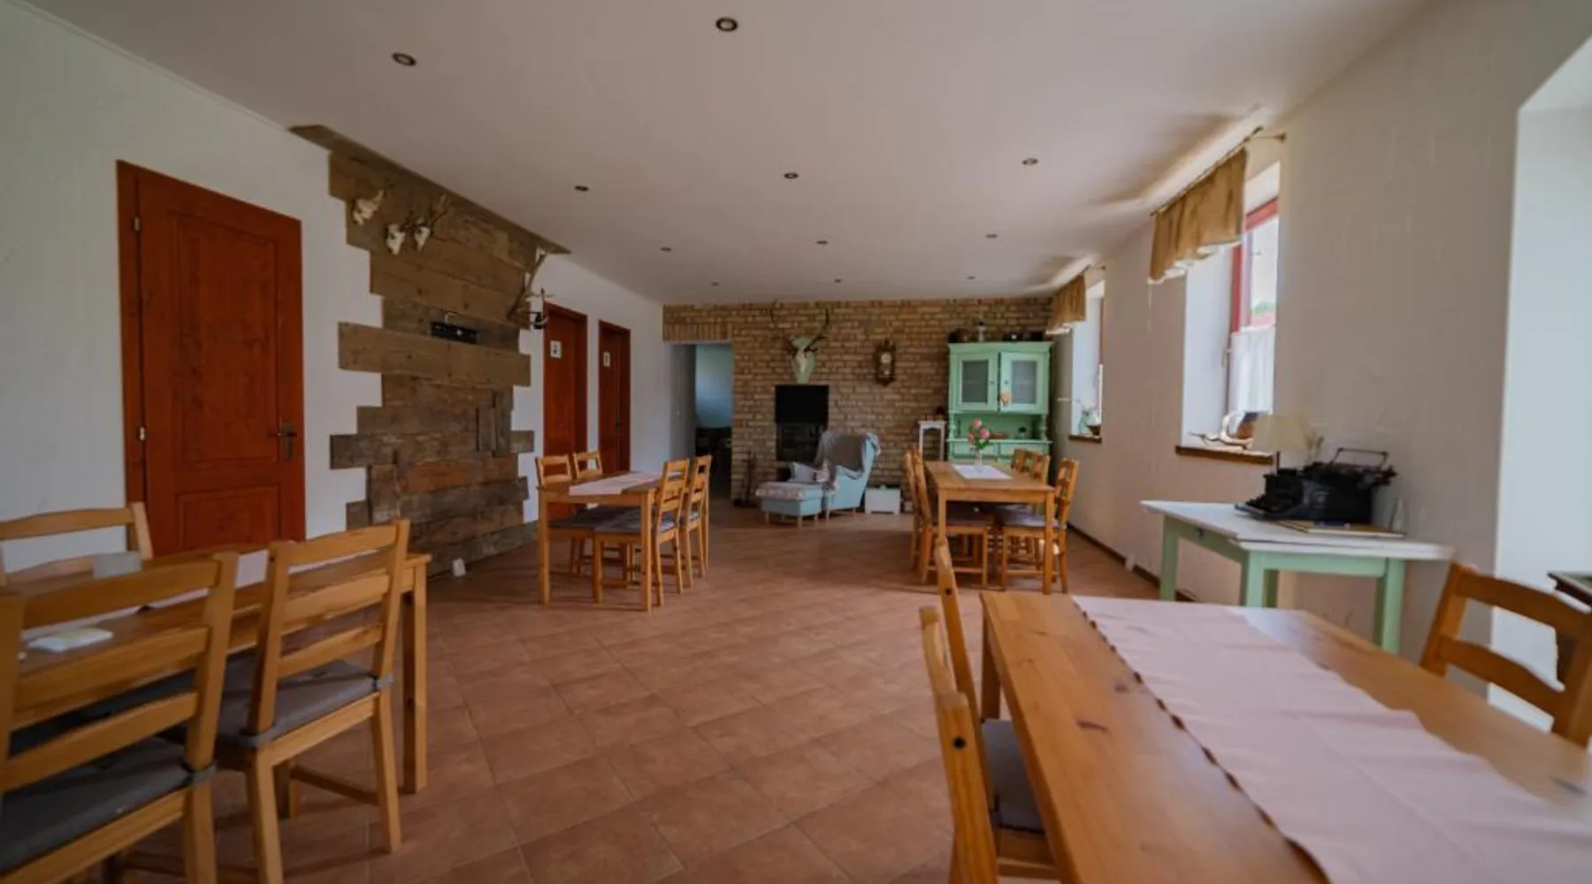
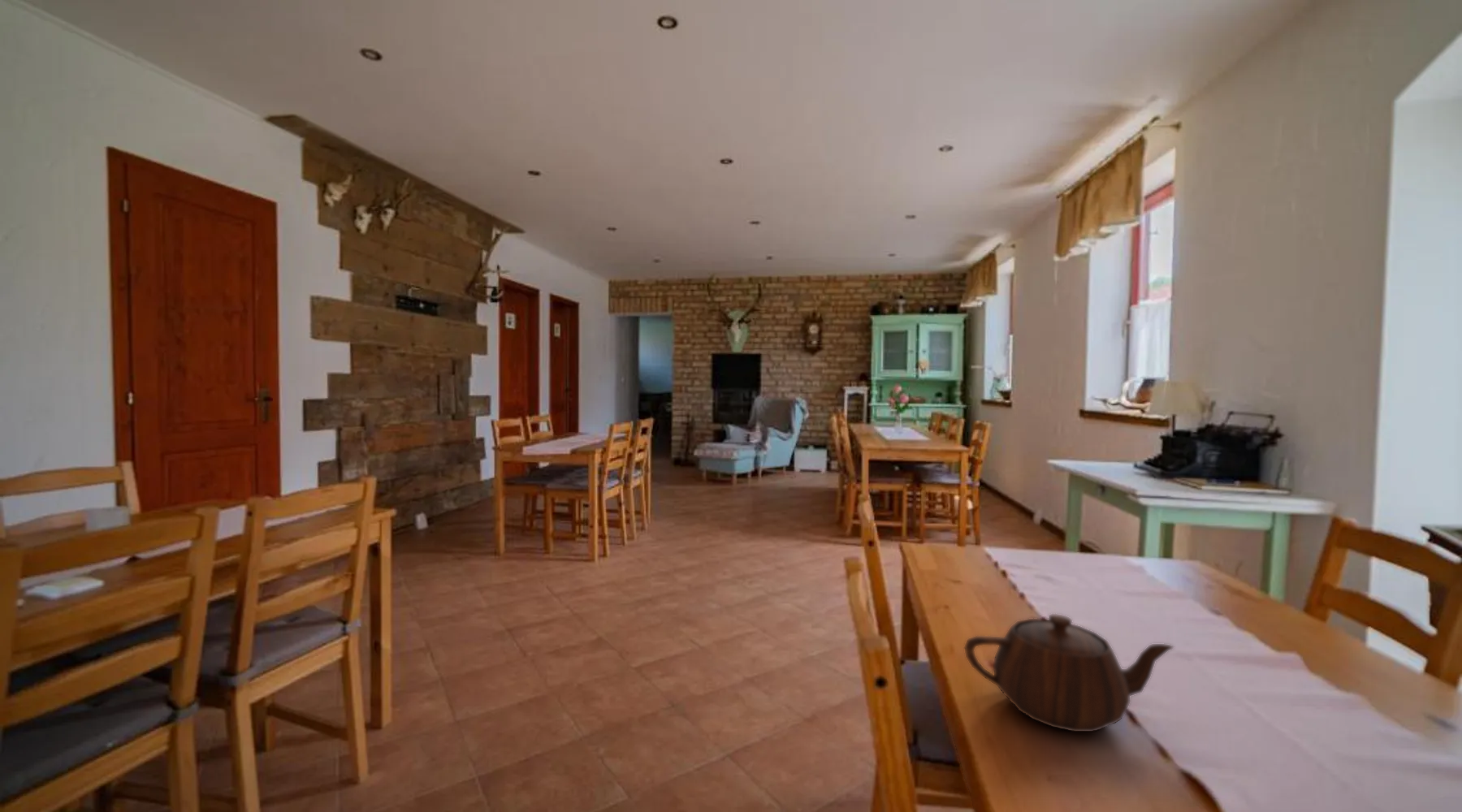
+ teapot [964,613,1174,732]
